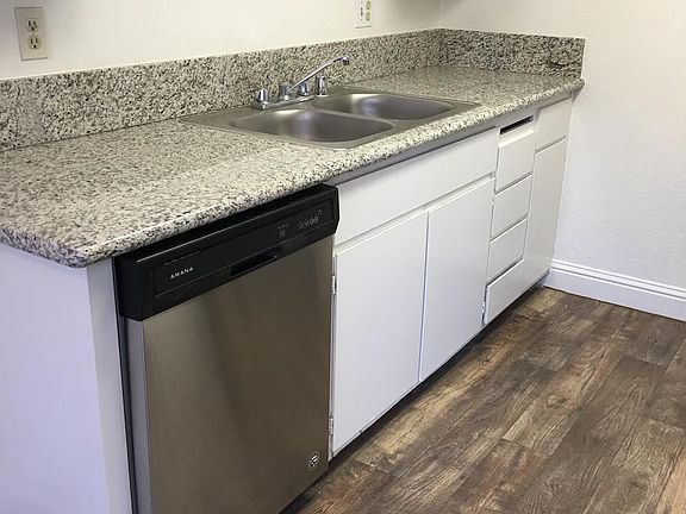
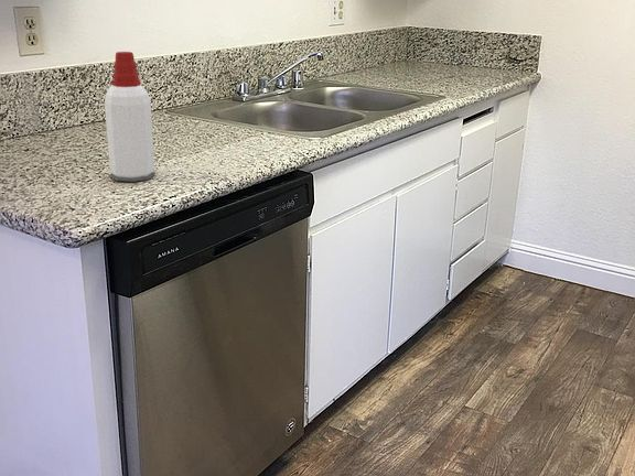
+ spray bottle [104,51,157,183]
